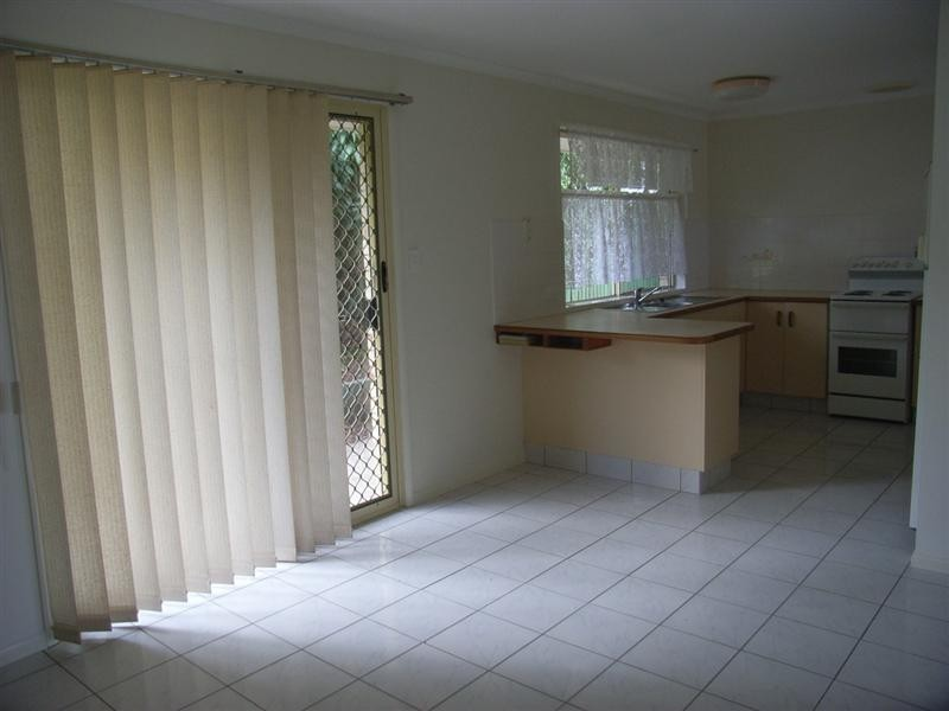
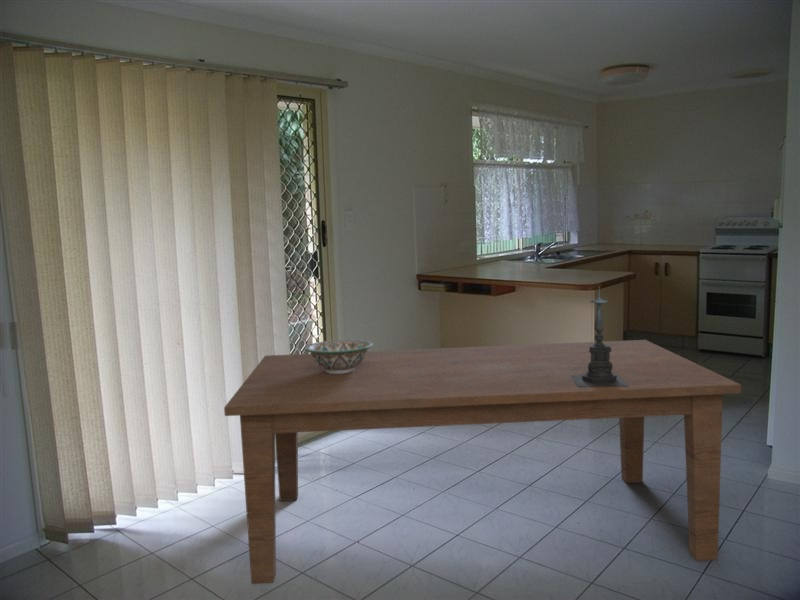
+ dining table [223,339,742,585]
+ decorative bowl [303,339,374,374]
+ candle holder [571,285,628,387]
